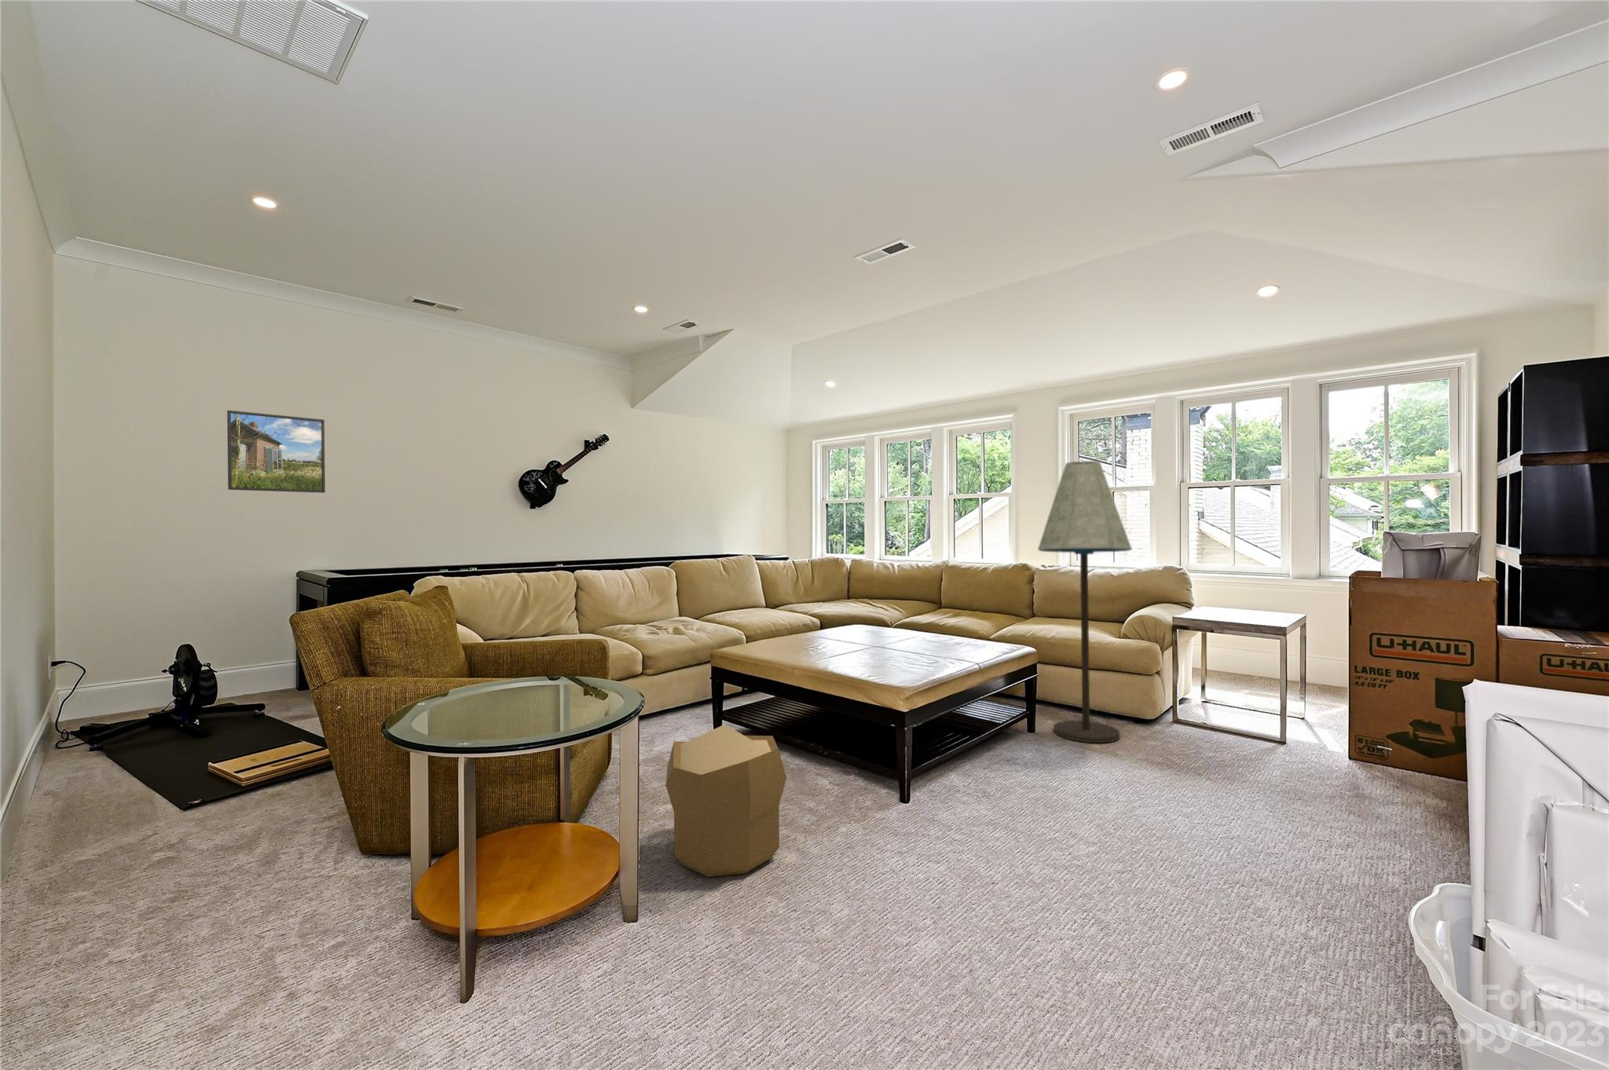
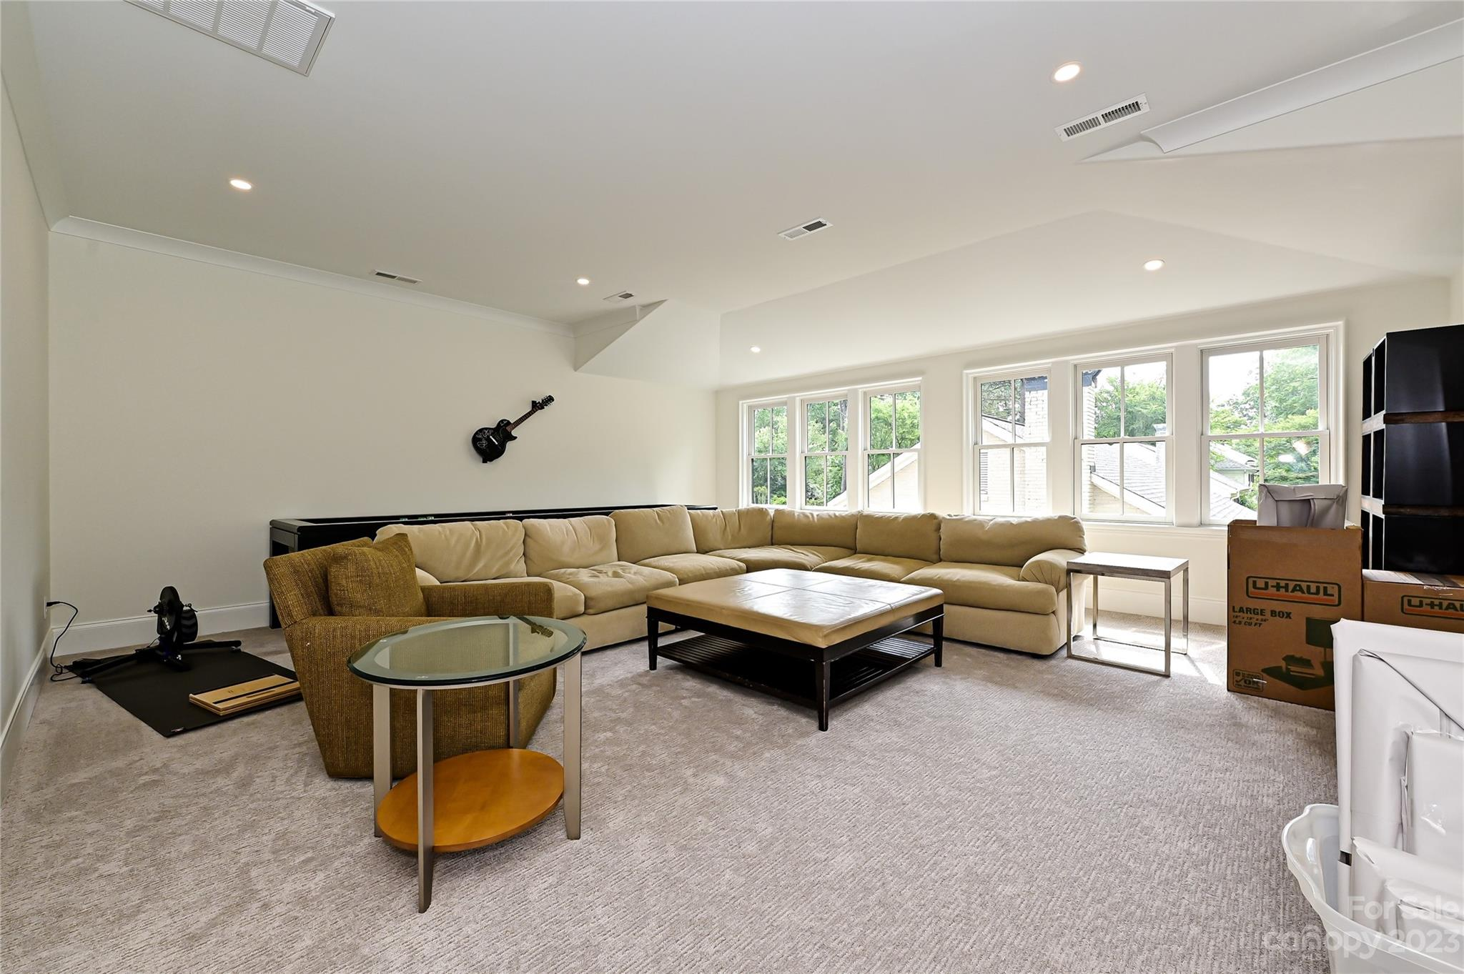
- pouf [665,724,787,878]
- floor lamp [1037,460,1132,744]
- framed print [226,410,326,493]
